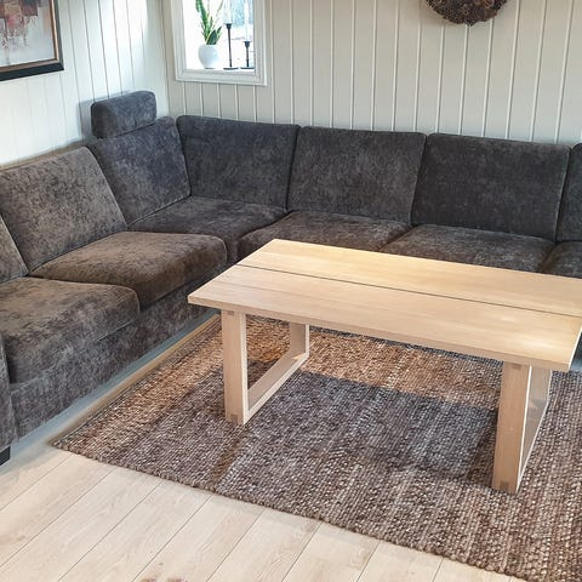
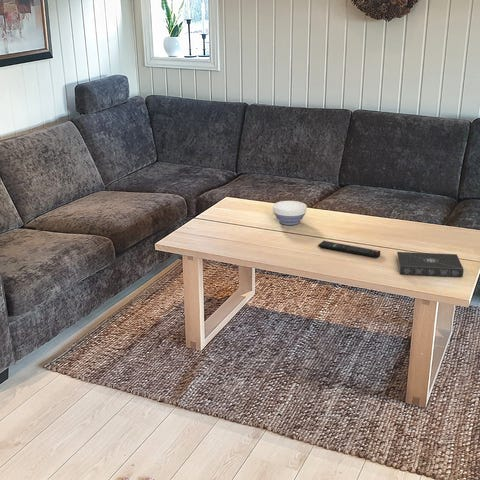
+ bowl [272,200,308,226]
+ book [396,251,464,278]
+ remote control [317,240,381,259]
